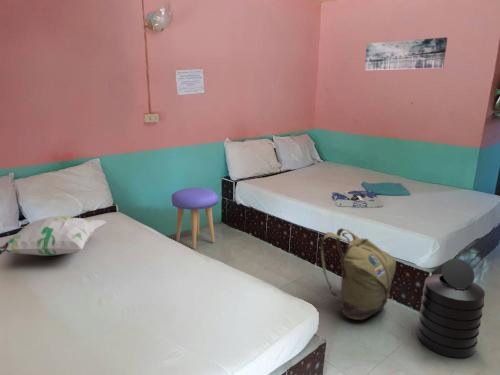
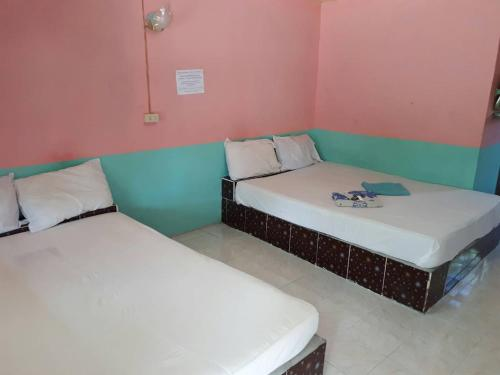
- wall art [364,36,448,71]
- stool [170,186,219,250]
- backpack [320,227,397,321]
- trash can [417,258,486,359]
- decorative pillow [0,215,108,257]
